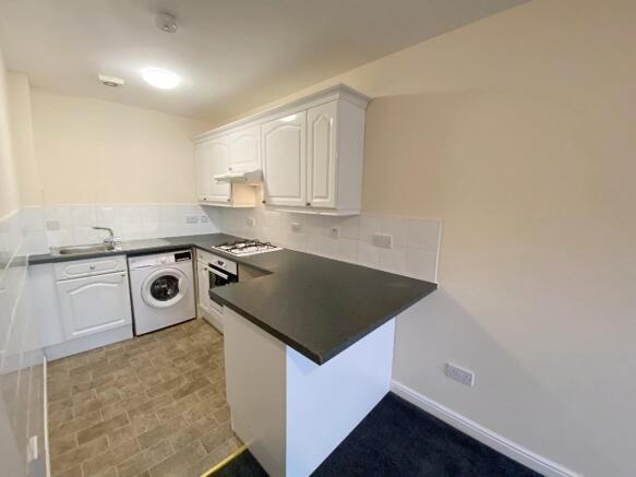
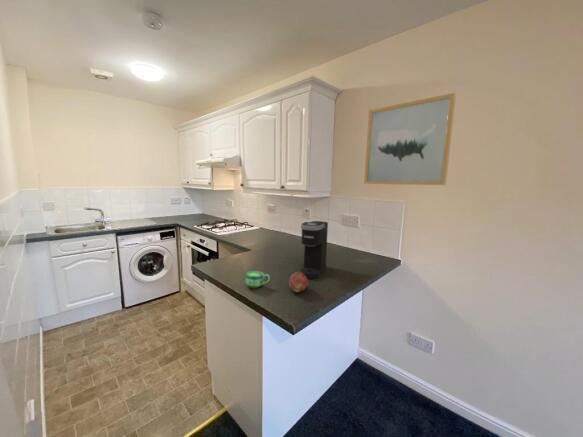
+ cup [244,270,271,289]
+ fruit [288,271,309,294]
+ wall art [363,92,457,186]
+ coffee maker [300,220,329,280]
